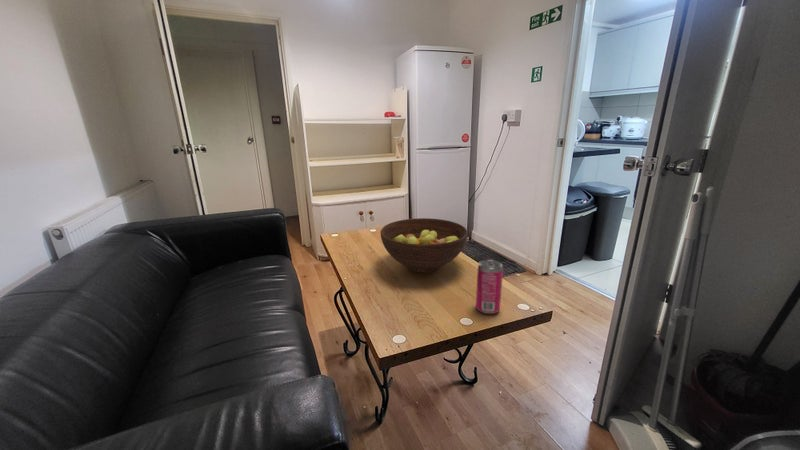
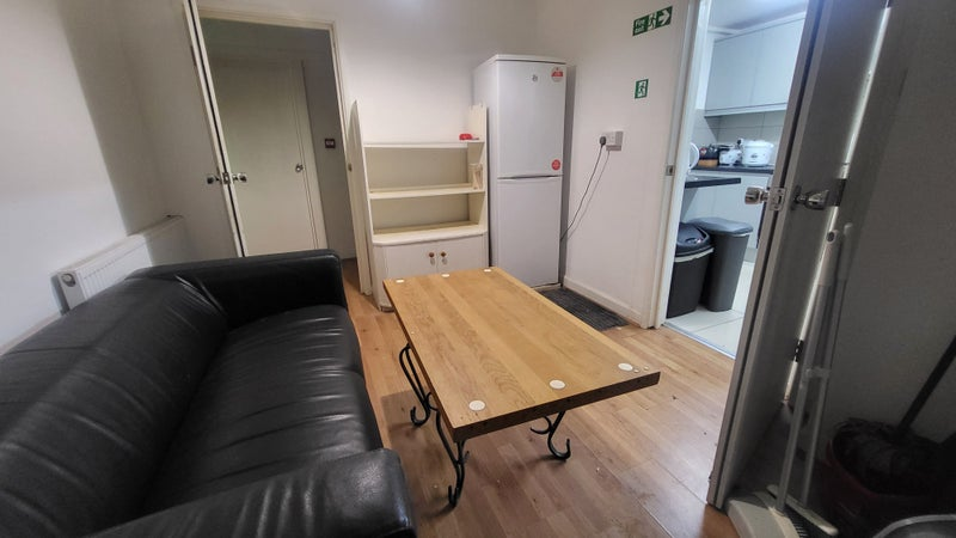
- beverage can [475,259,504,315]
- fruit bowl [380,217,469,273]
